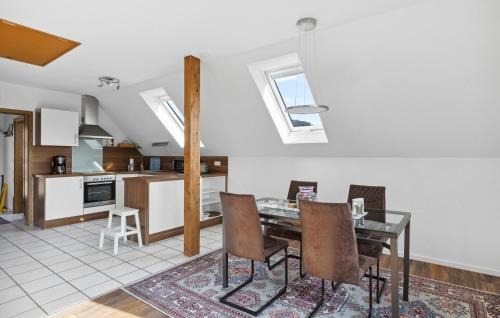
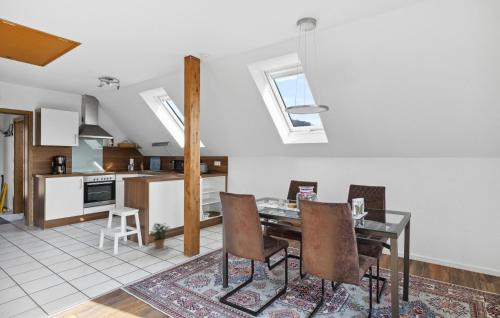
+ potted plant [146,222,173,249]
